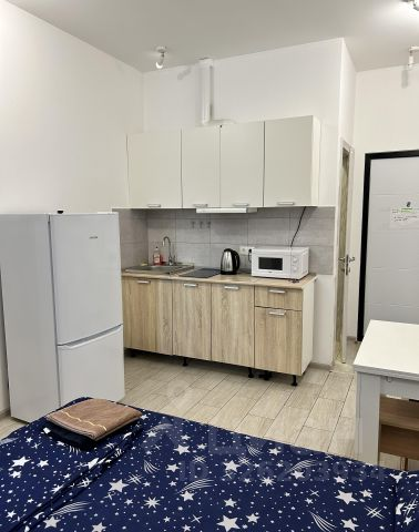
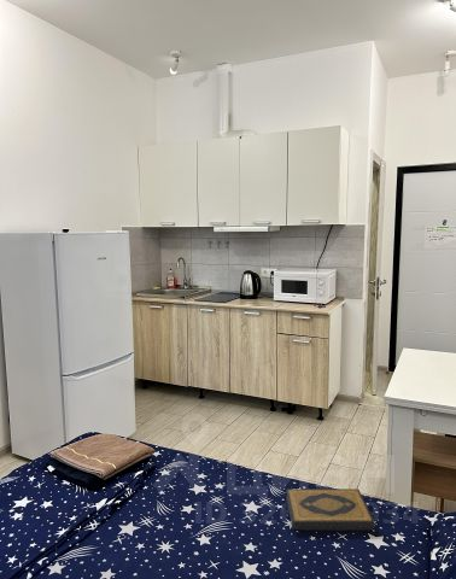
+ hardback book [285,487,375,532]
